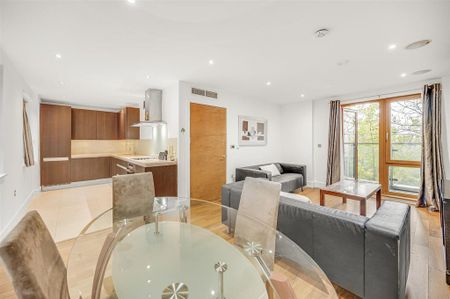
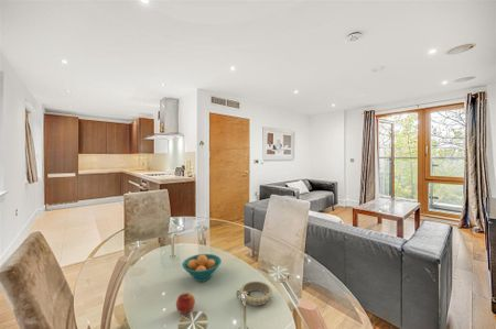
+ decorative bowl [239,279,273,307]
+ apple [175,292,196,315]
+ fruit bowl [181,253,223,283]
